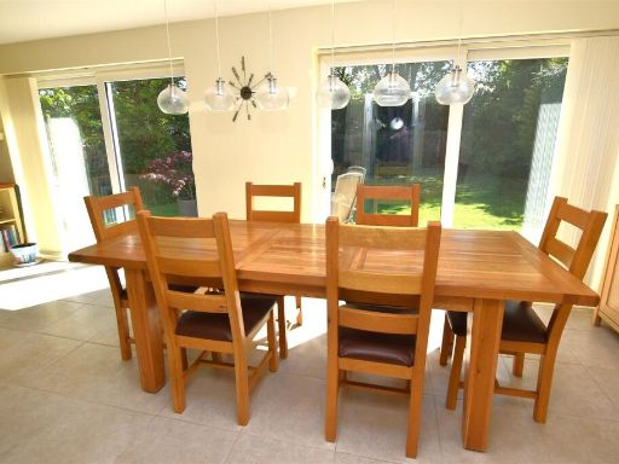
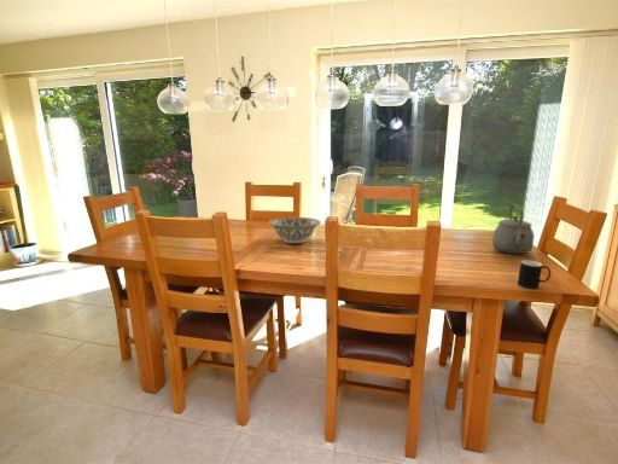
+ cup [517,260,552,290]
+ decorative bowl [268,216,322,244]
+ tea kettle [491,203,536,255]
